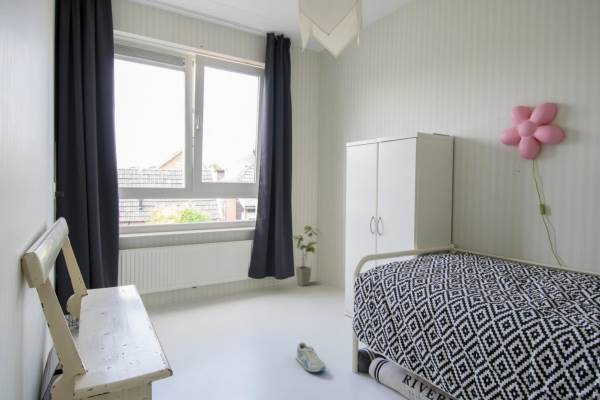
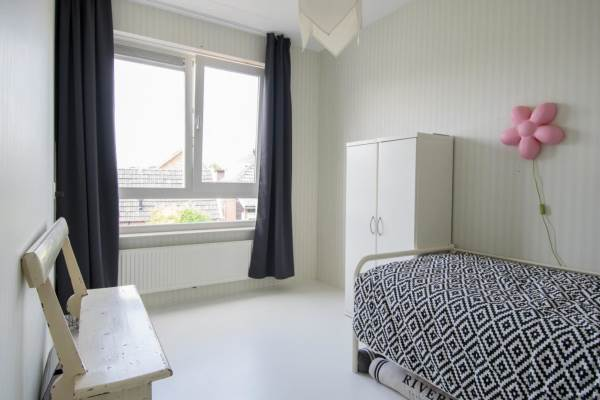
- sneaker [295,341,327,373]
- house plant [292,225,322,287]
